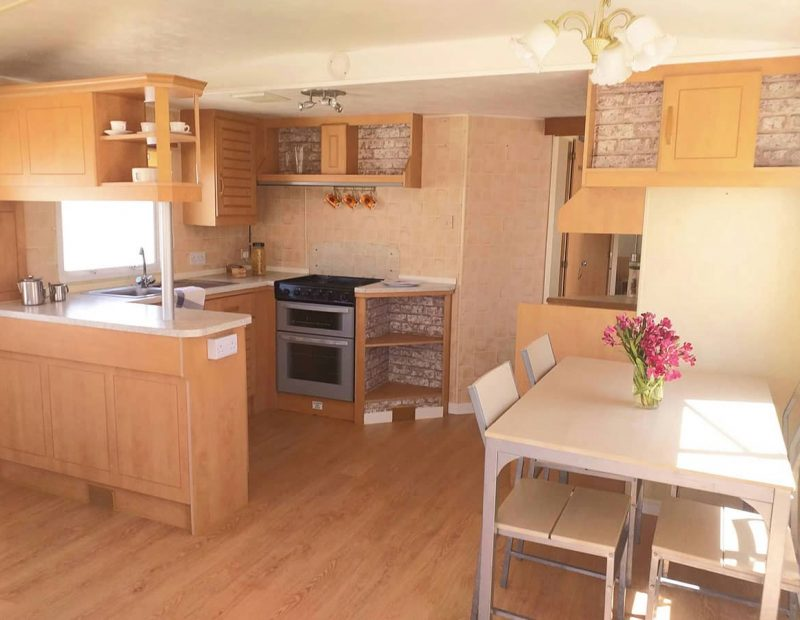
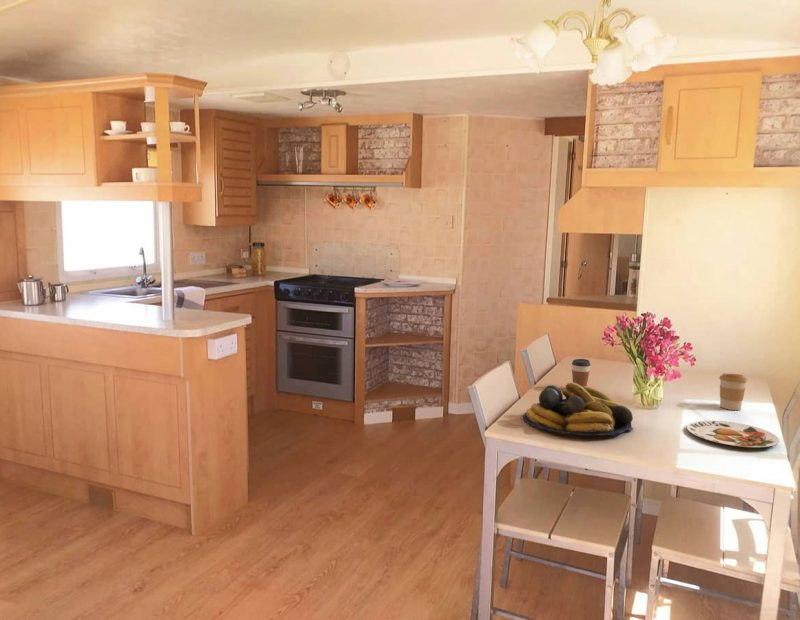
+ coffee cup [718,373,748,411]
+ plate [686,420,780,448]
+ fruit bowl [522,382,635,437]
+ coffee cup [571,358,591,387]
